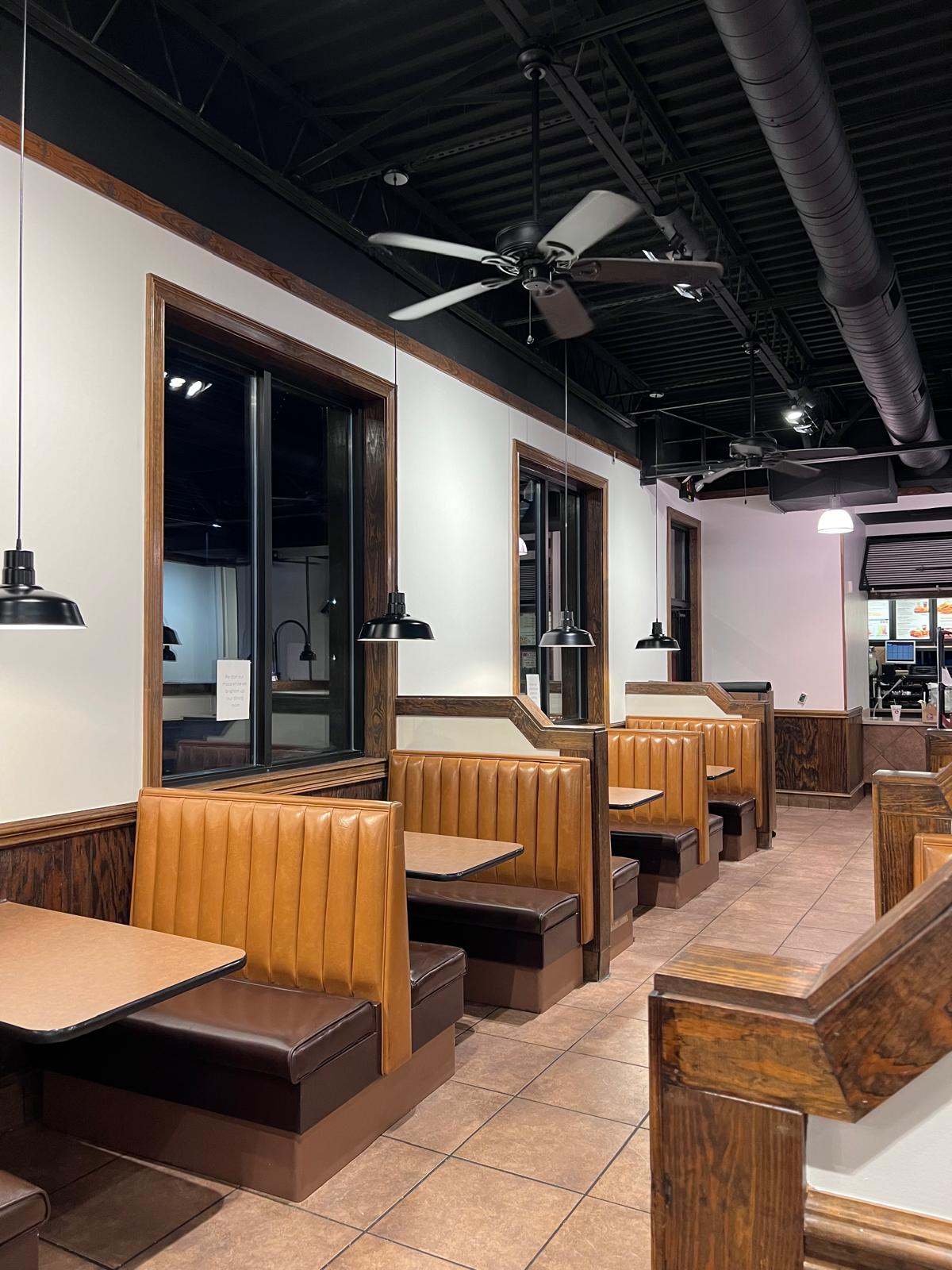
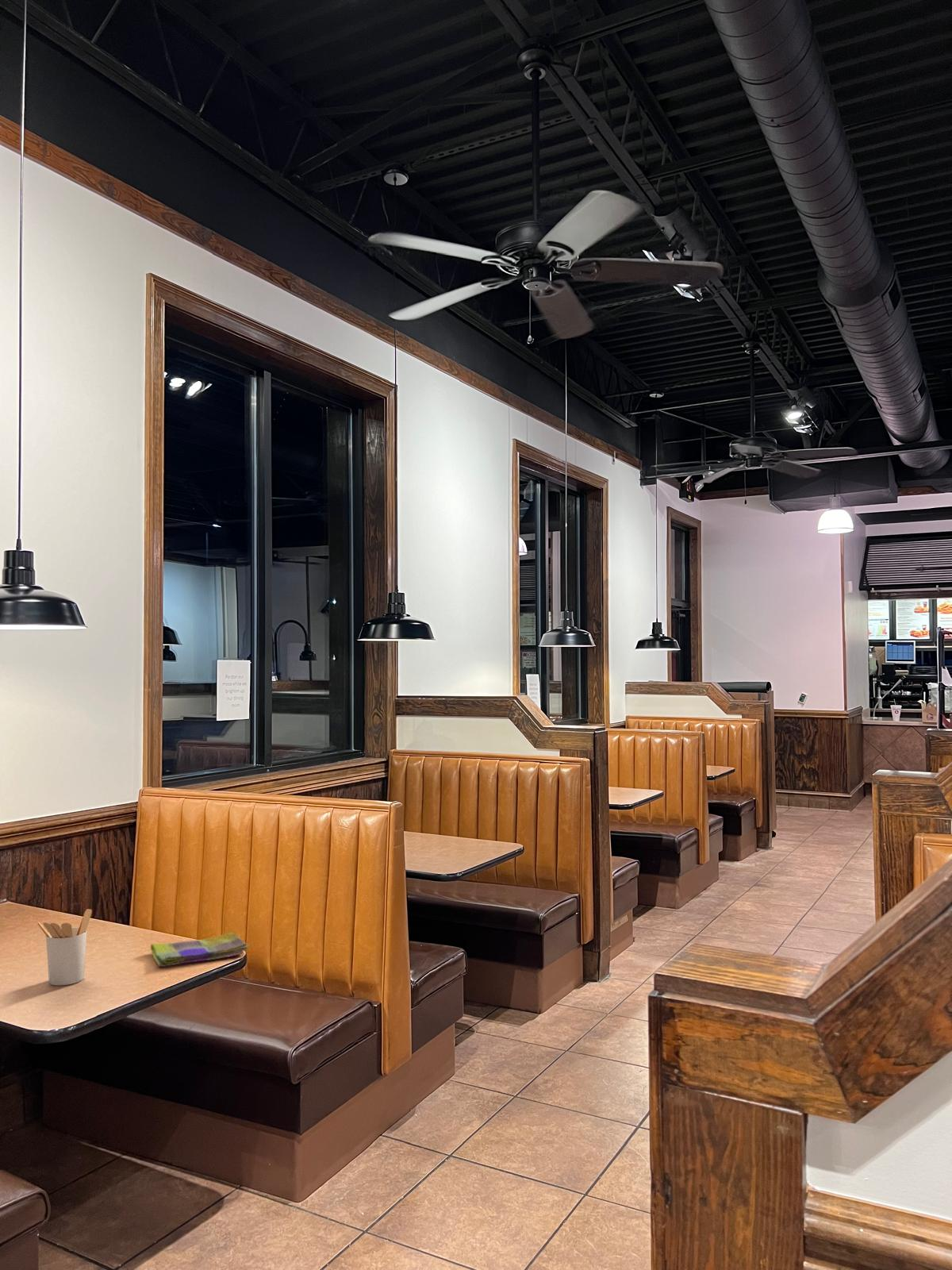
+ utensil holder [36,908,93,986]
+ dish towel [150,932,250,968]
